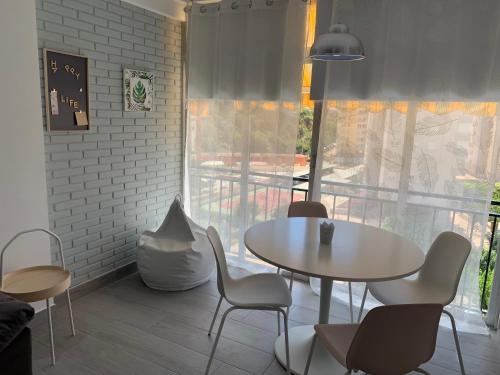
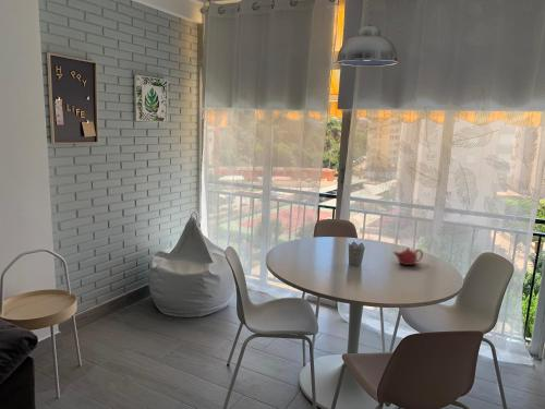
+ teapot [392,246,424,266]
